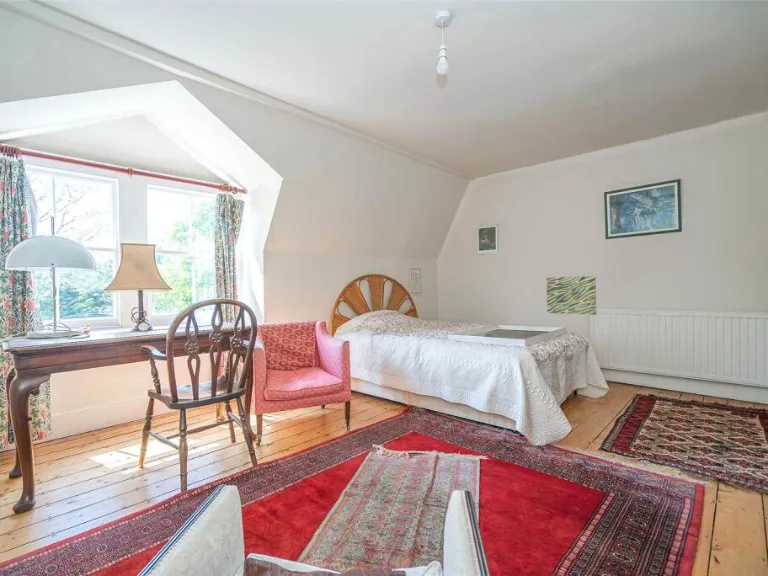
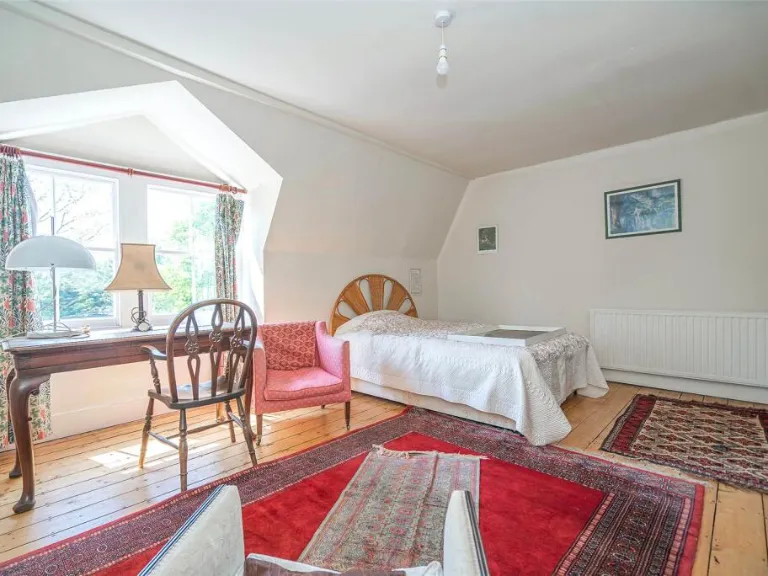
- wall art [545,275,597,316]
